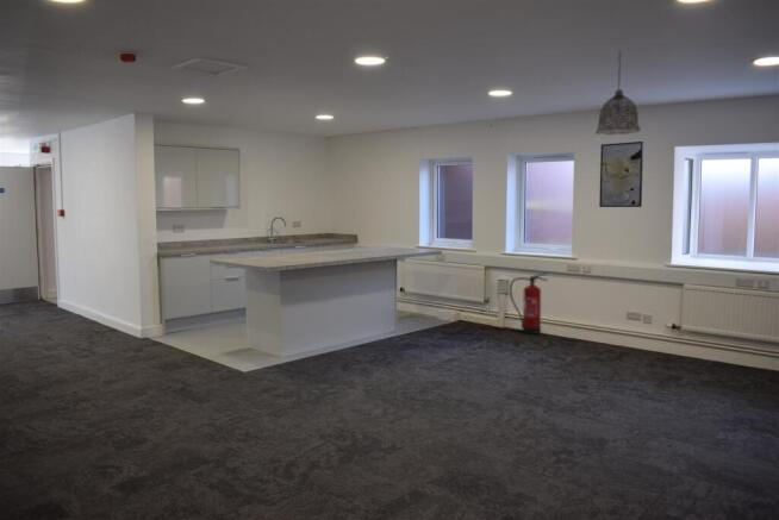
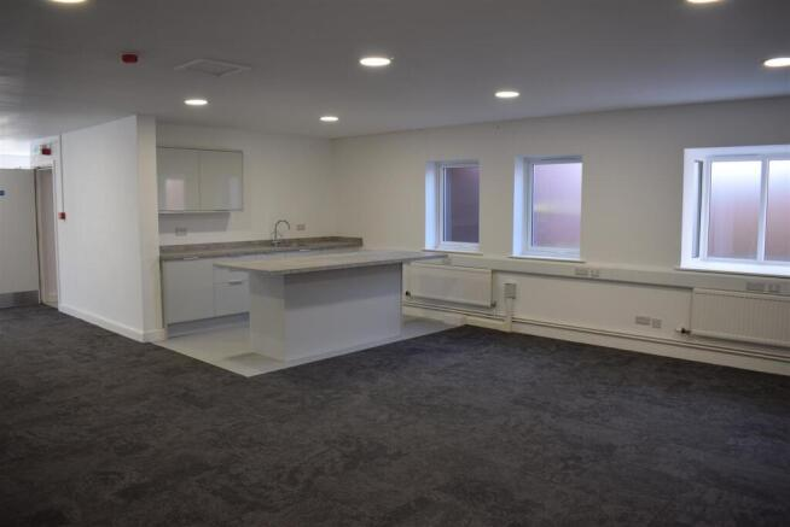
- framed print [598,140,644,208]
- pendant lamp [594,50,642,136]
- fire extinguisher [509,271,549,336]
